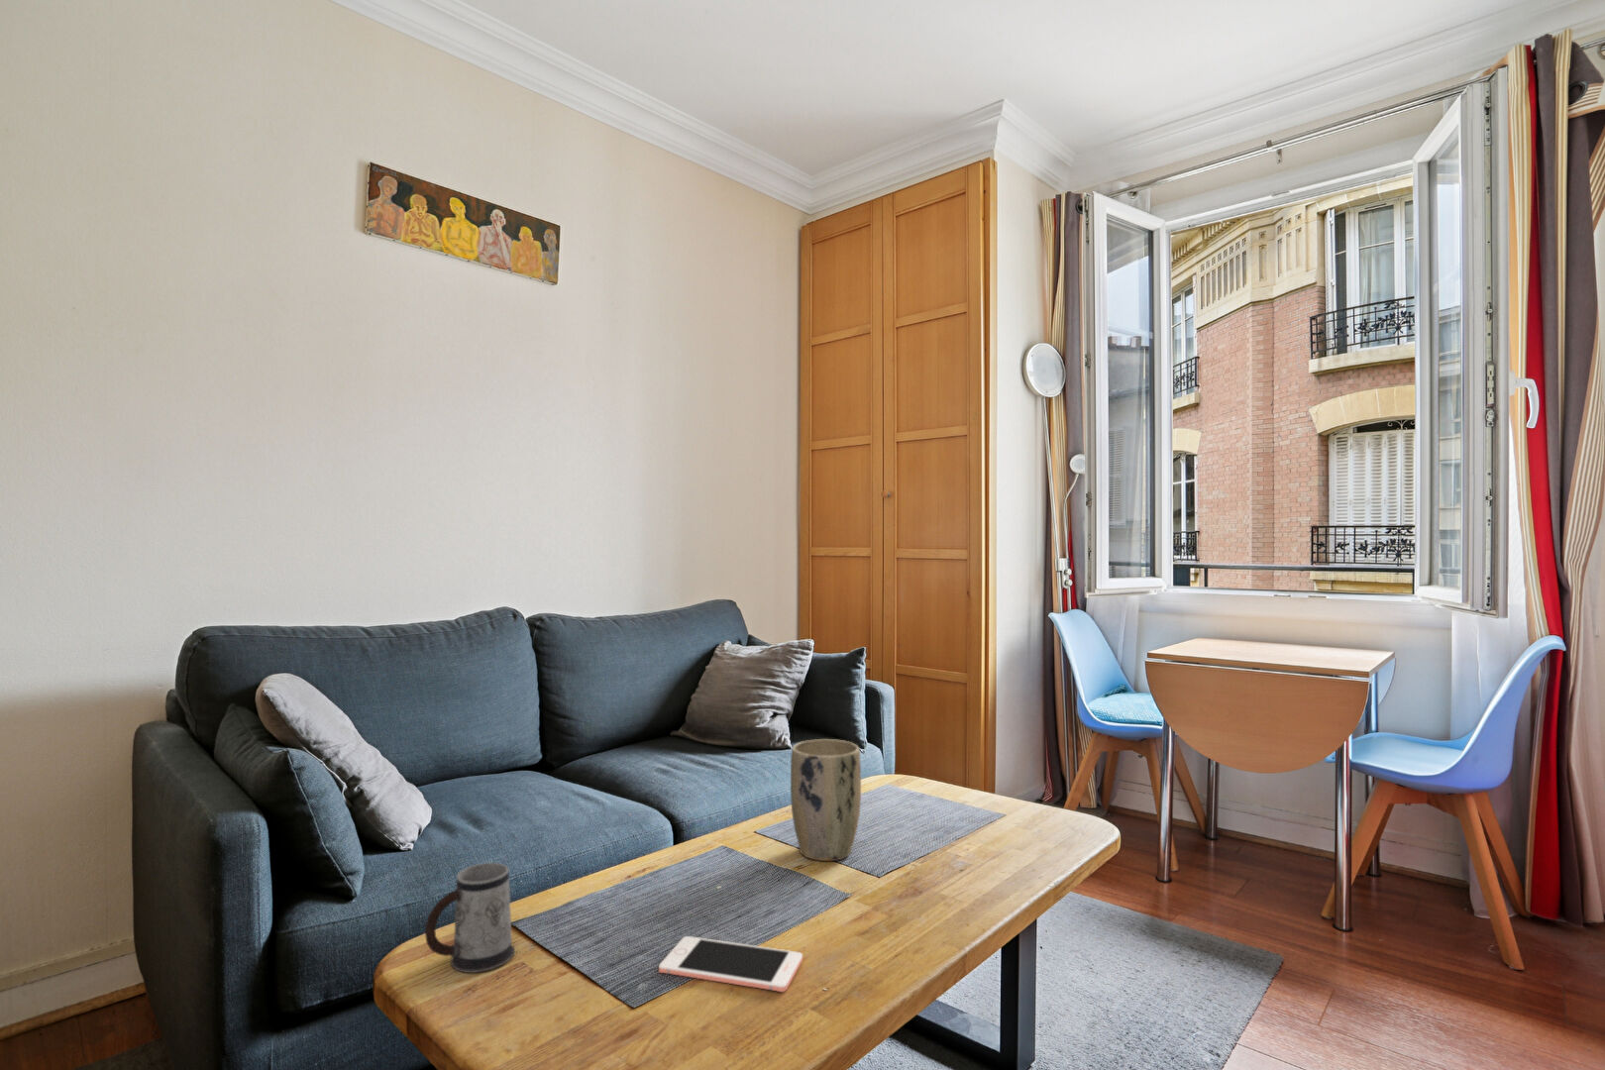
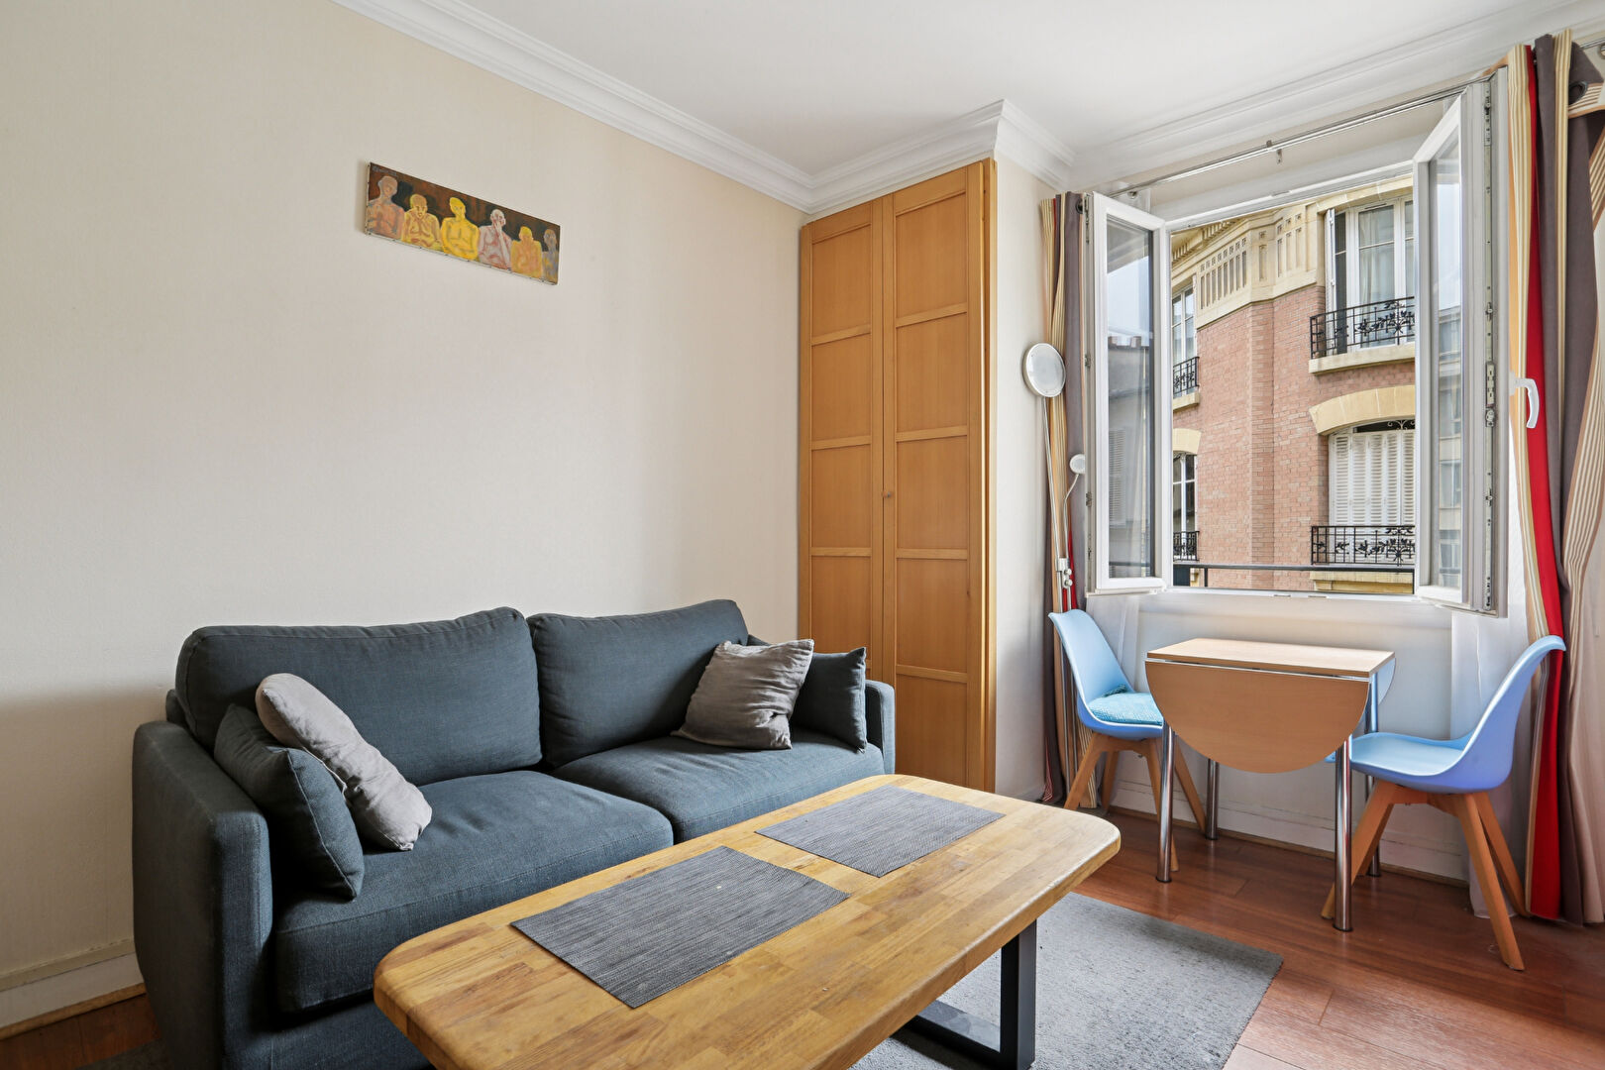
- plant pot [789,738,862,862]
- cell phone [658,935,804,992]
- mug [424,862,516,974]
